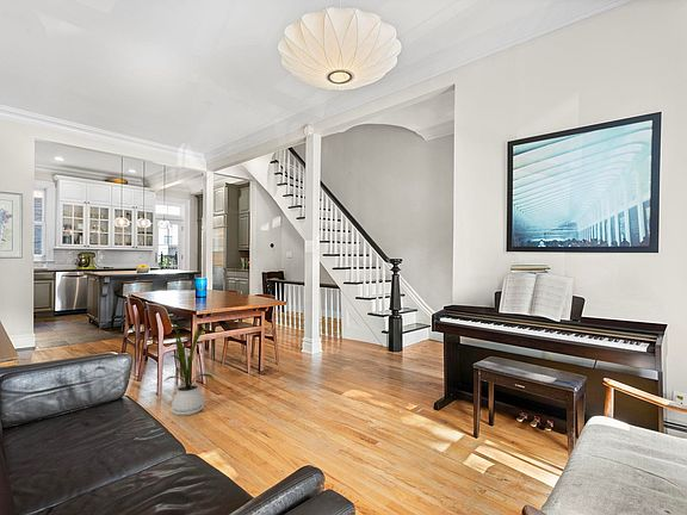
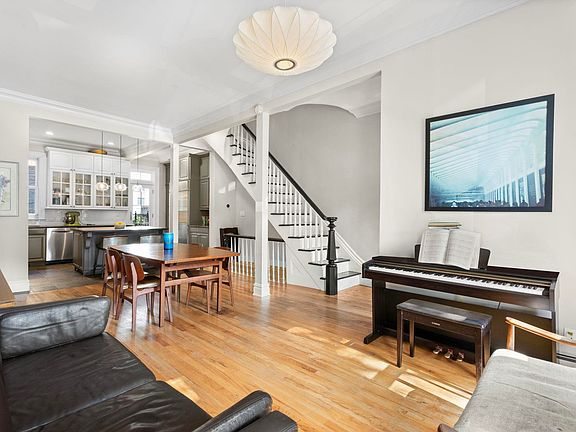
- house plant [162,316,215,417]
